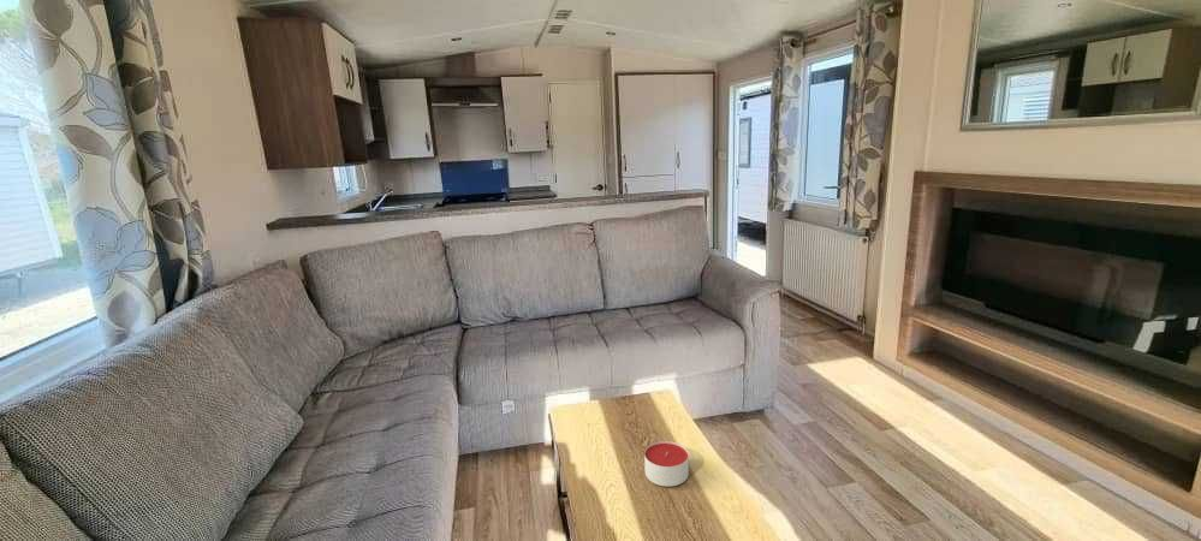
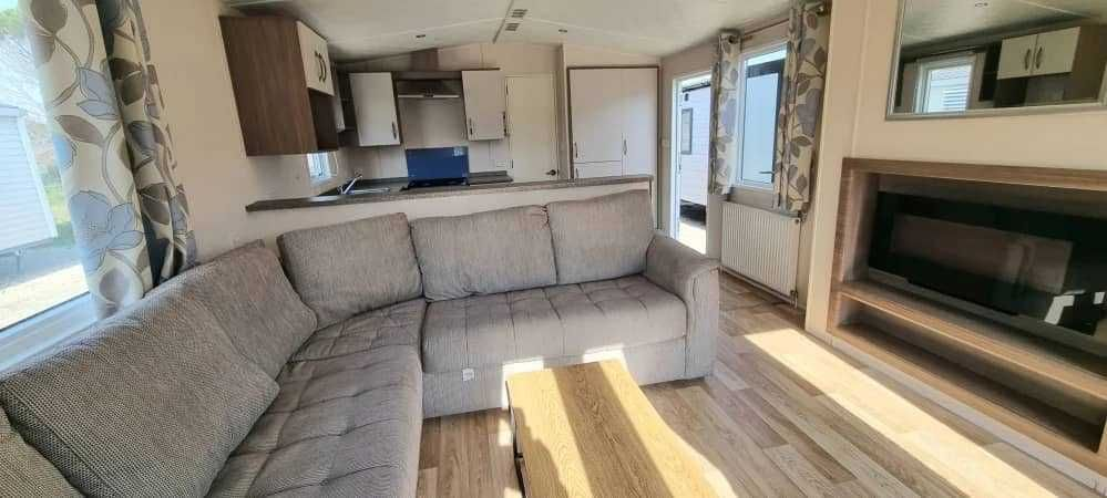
- candle [643,440,690,488]
